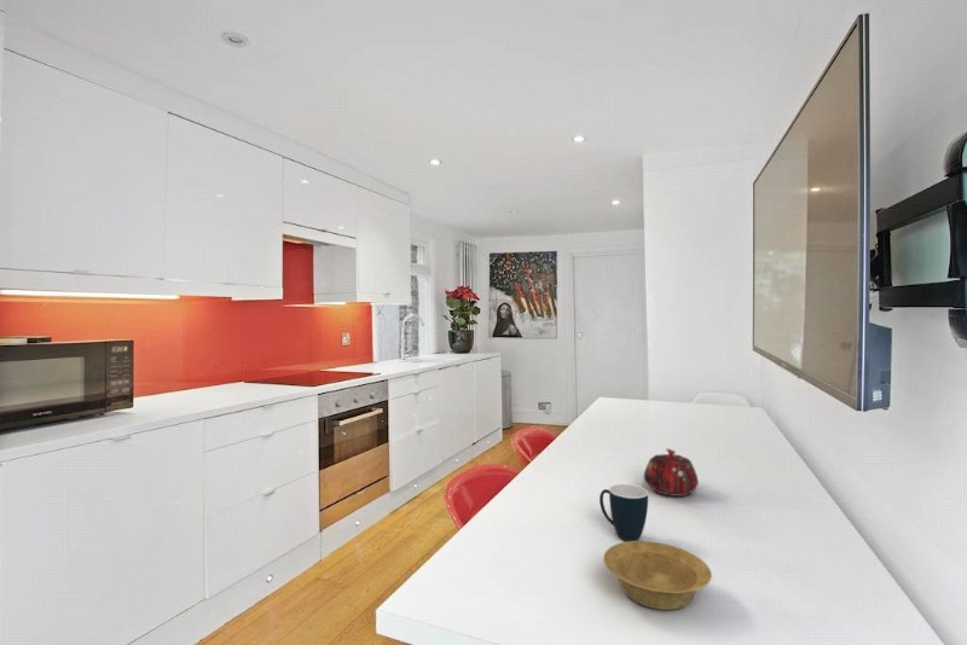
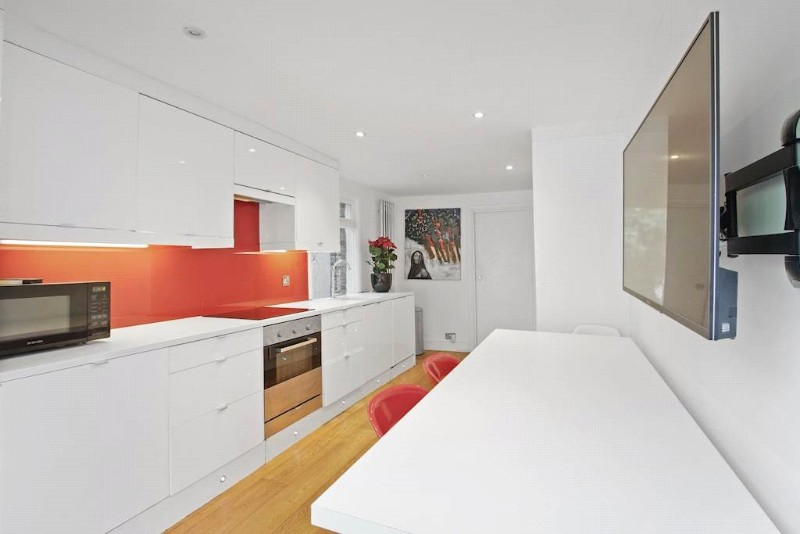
- mug [598,483,649,542]
- teapot [643,447,700,498]
- bowl [602,540,713,611]
